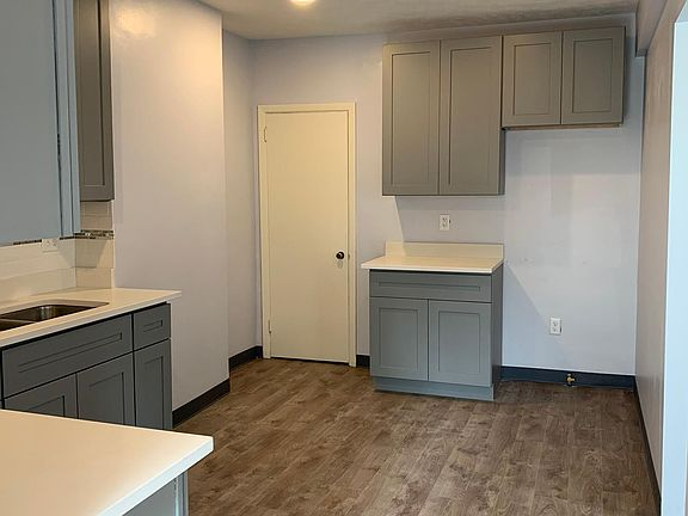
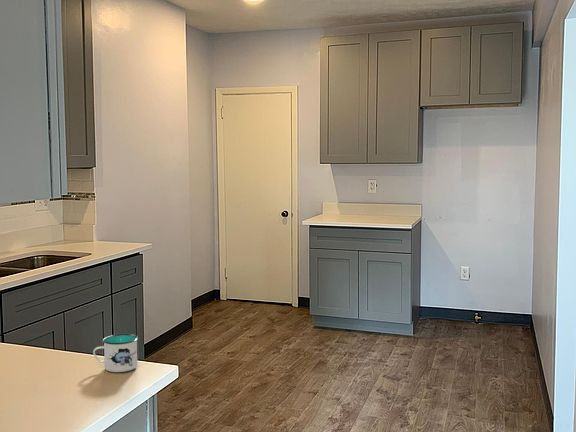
+ mug [92,333,139,373]
